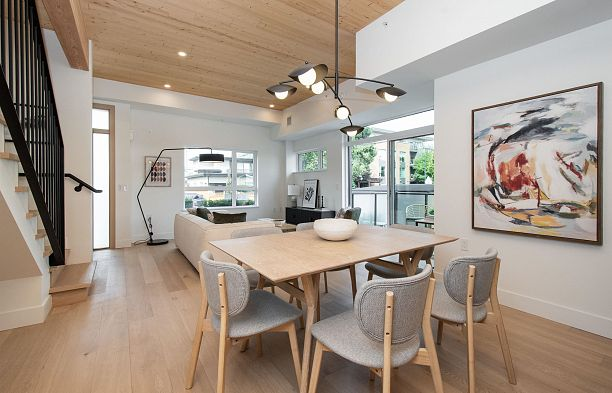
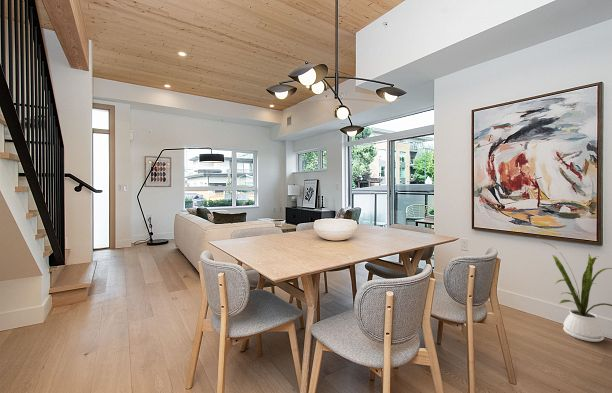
+ house plant [542,241,612,343]
